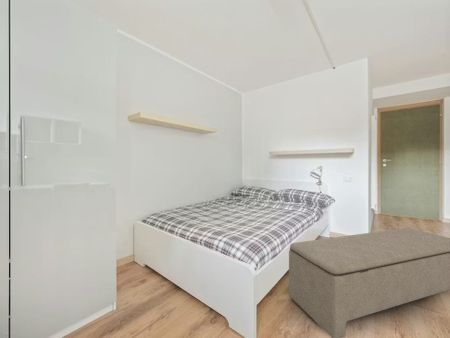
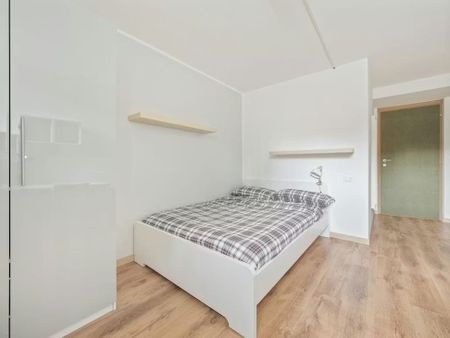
- bench [288,227,450,338]
